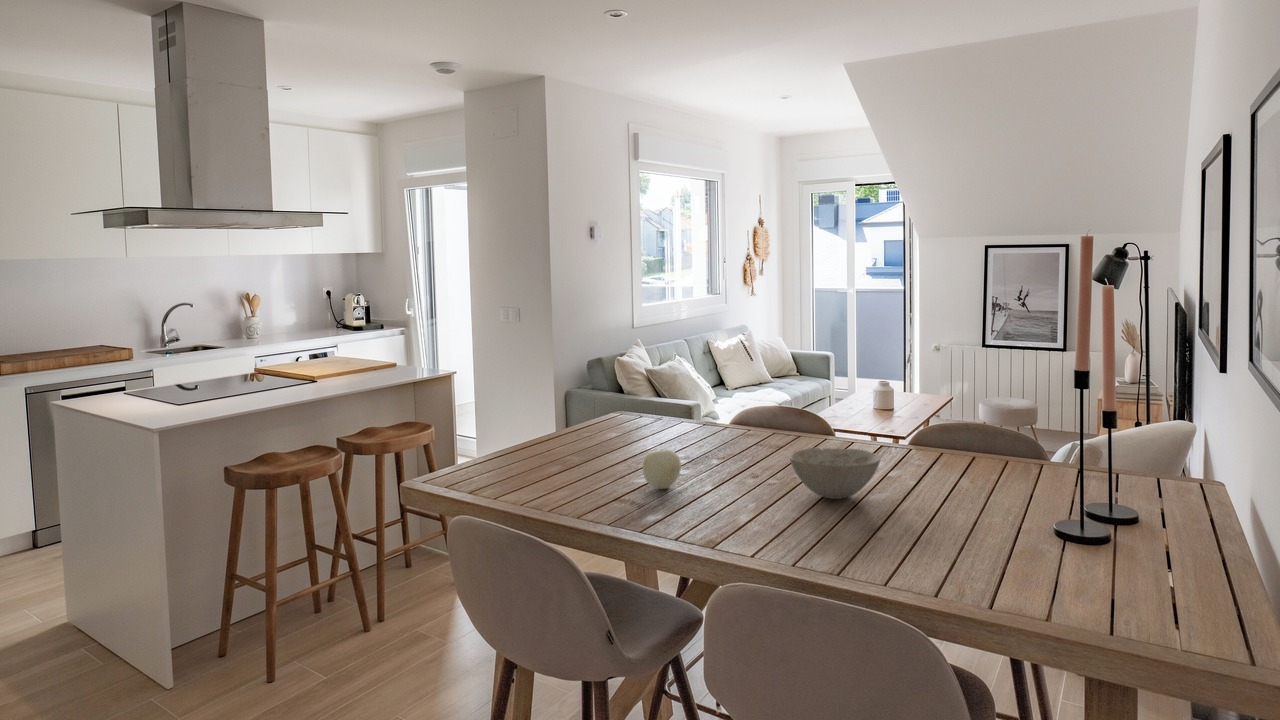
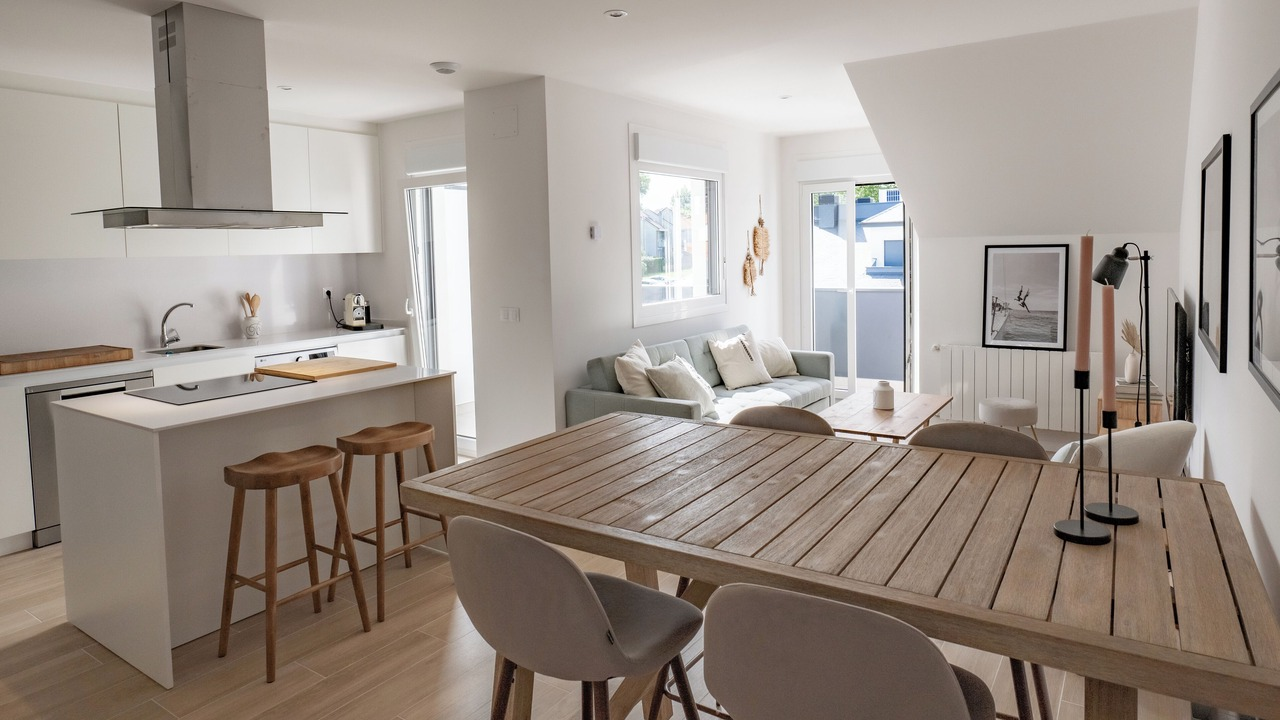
- fruit [642,448,682,490]
- bowl [788,447,881,500]
